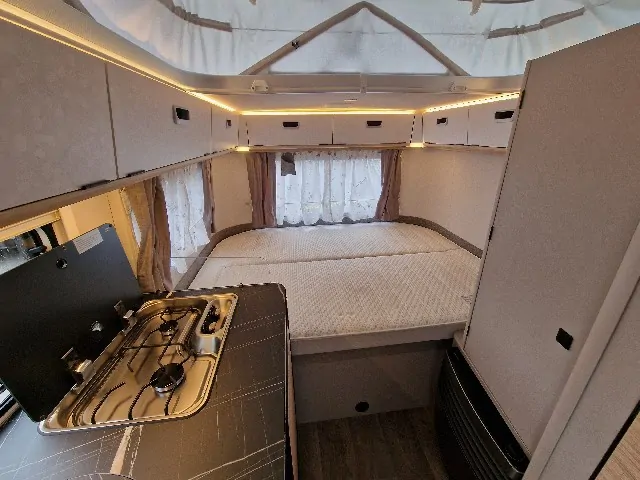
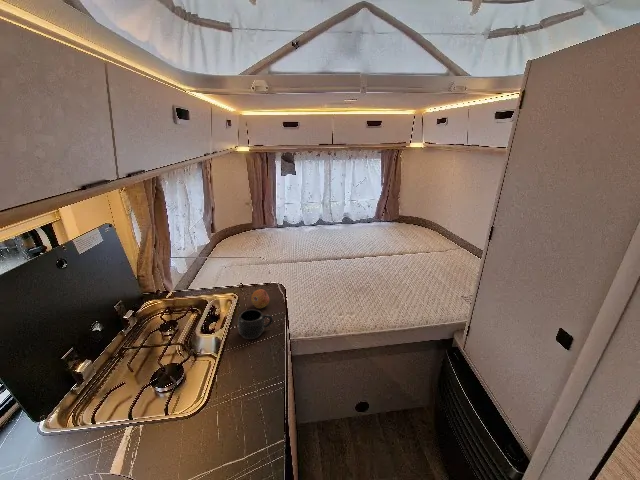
+ mug [237,308,274,340]
+ fruit [250,288,270,309]
